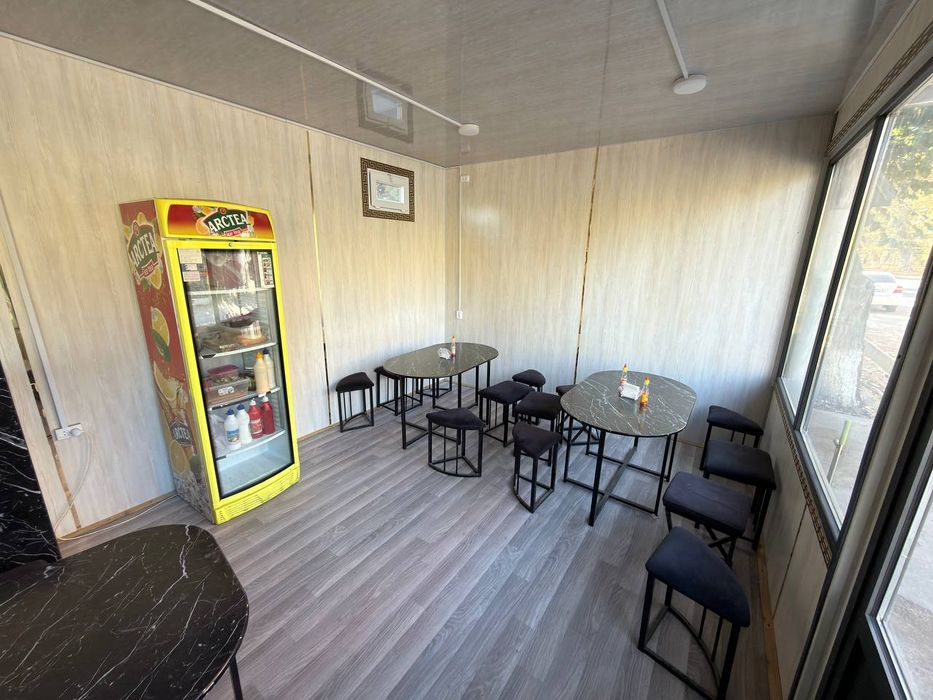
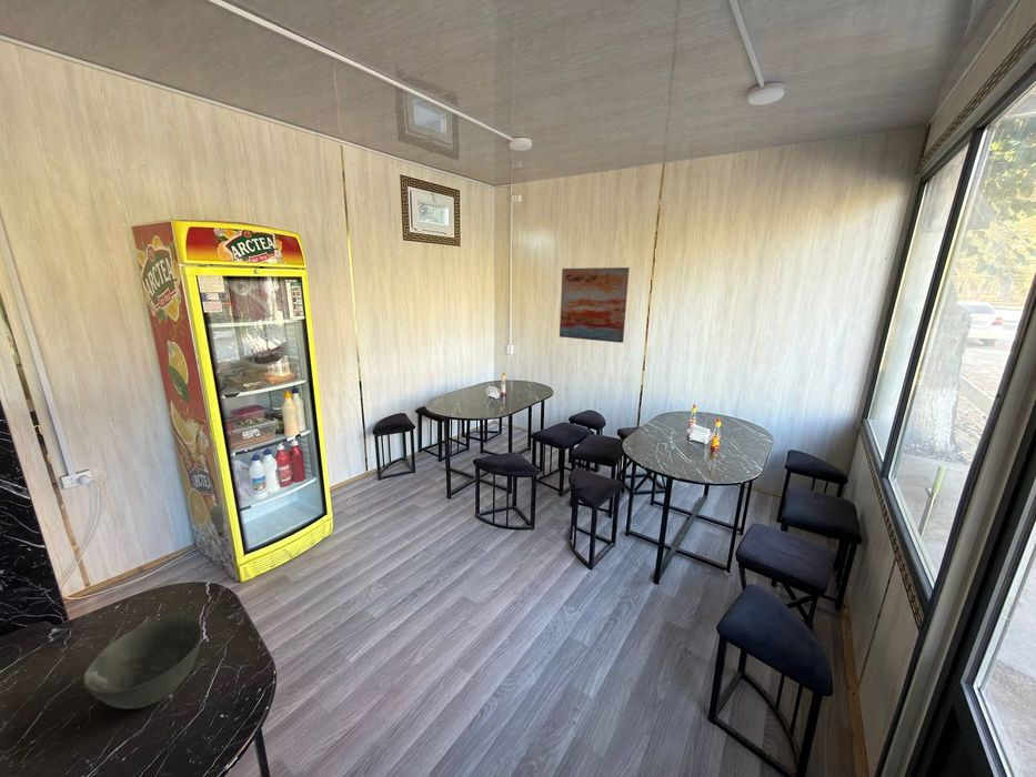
+ bowl [82,615,203,710]
+ wall art [559,266,631,344]
